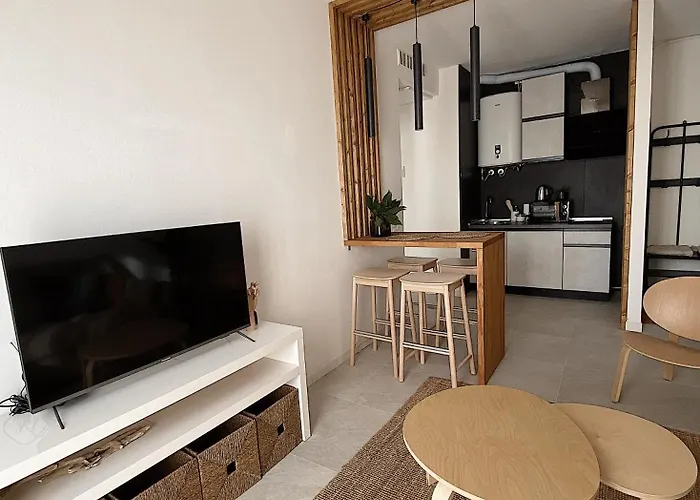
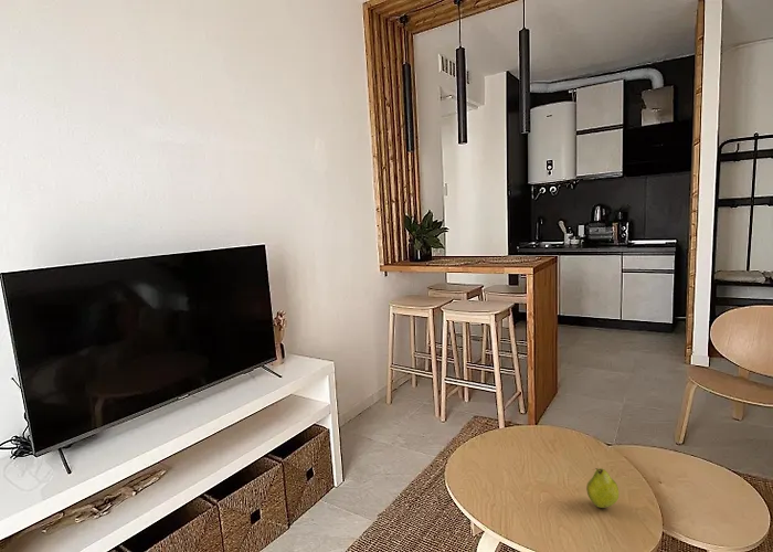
+ fruit [585,467,620,509]
